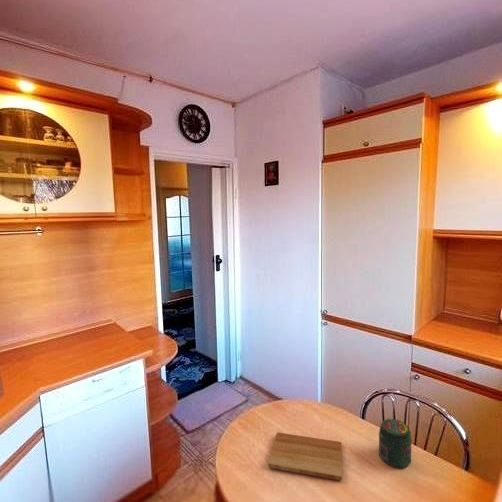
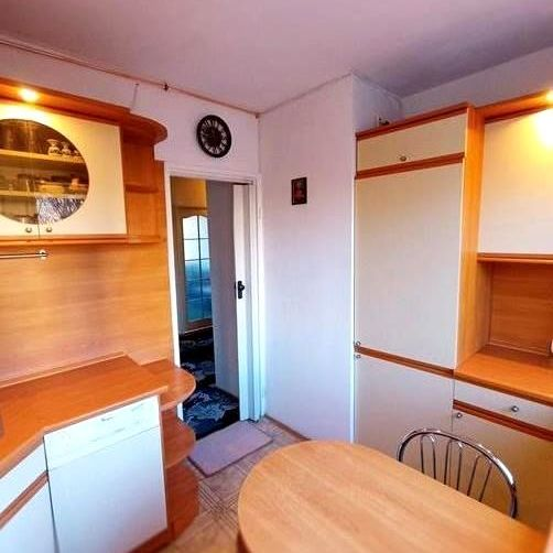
- cutting board [268,432,343,481]
- jar [378,418,413,469]
